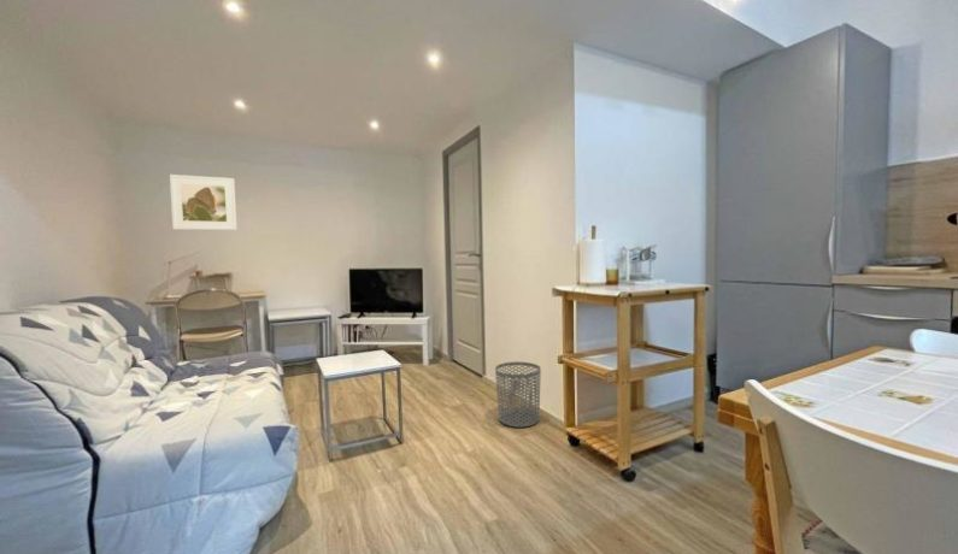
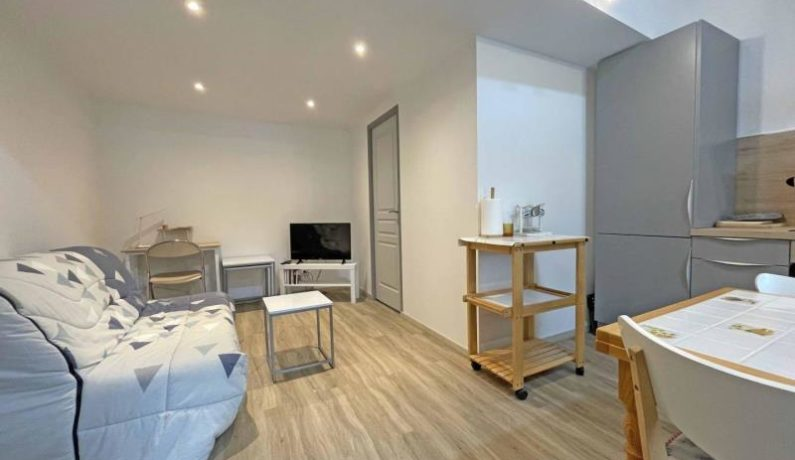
- waste bin [494,360,542,429]
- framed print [169,173,237,231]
